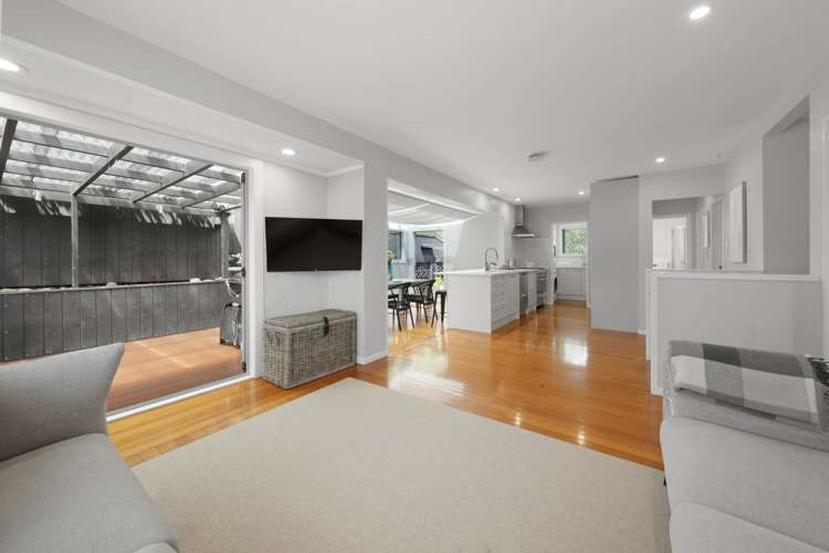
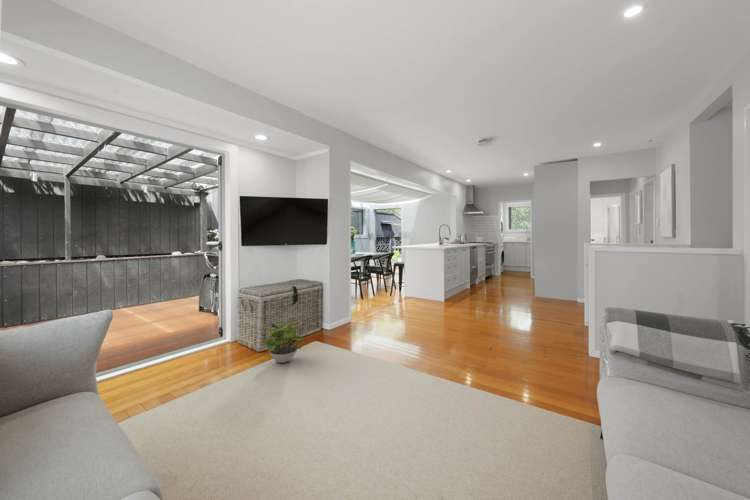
+ potted plant [263,321,304,364]
